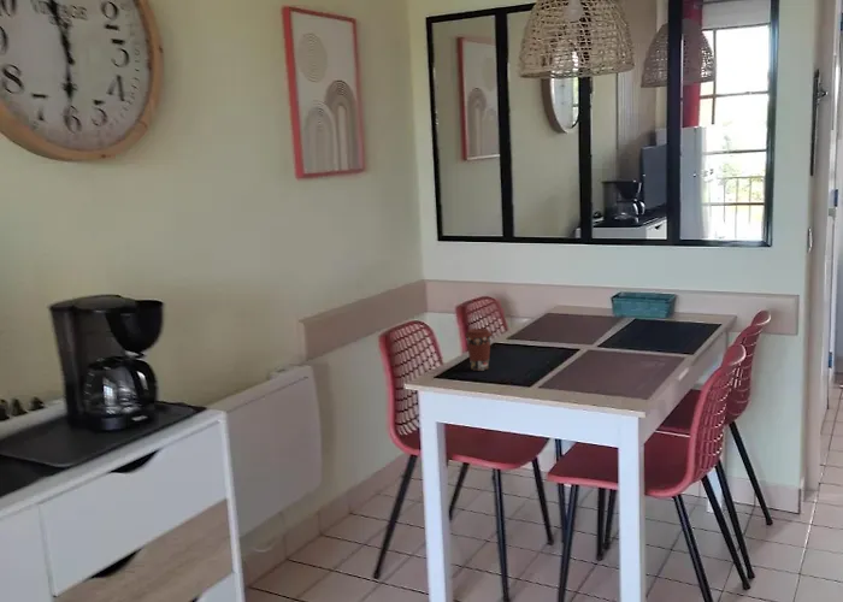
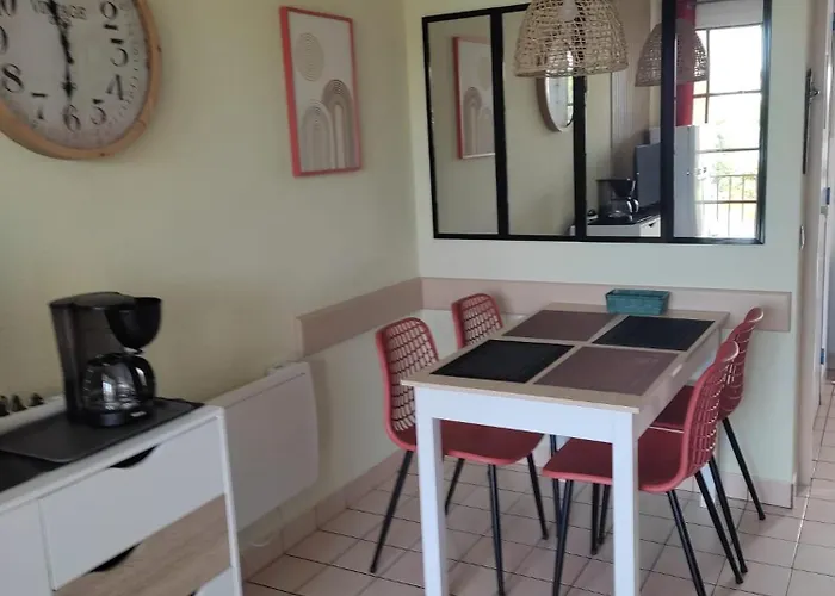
- coffee cup [464,327,494,372]
